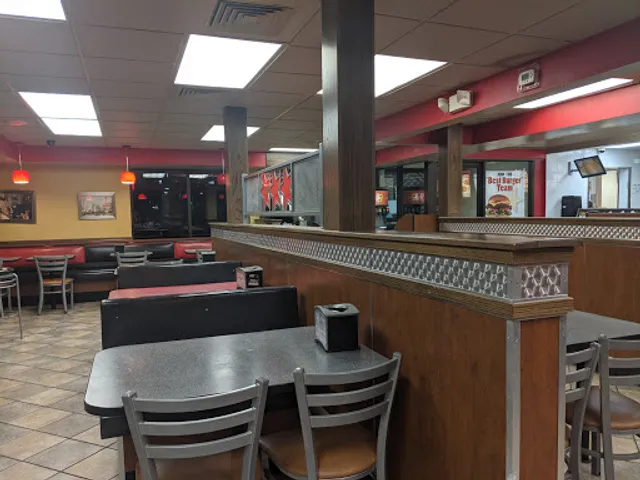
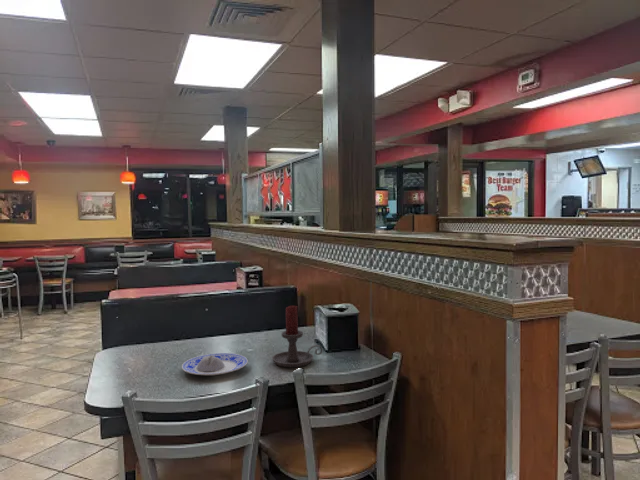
+ plate [181,352,249,377]
+ candle holder [271,305,324,368]
